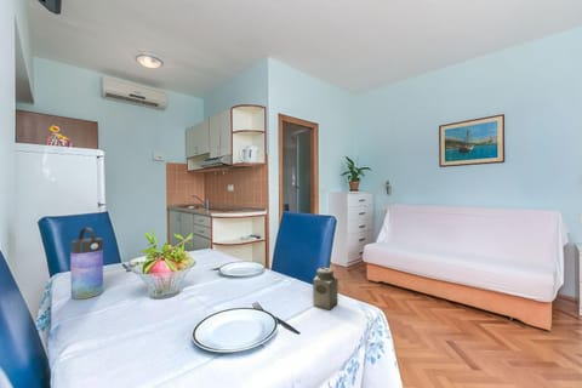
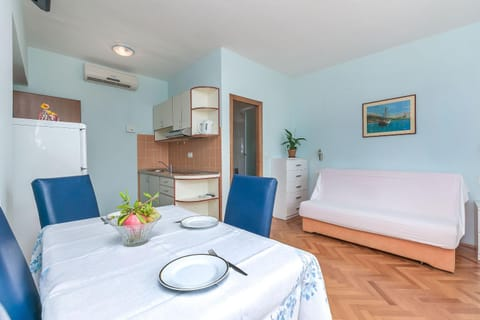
- water bottle [69,227,104,301]
- salt shaker [312,267,340,312]
